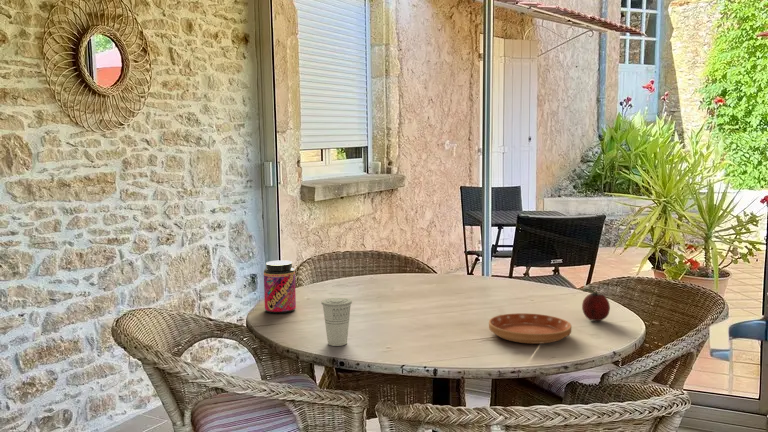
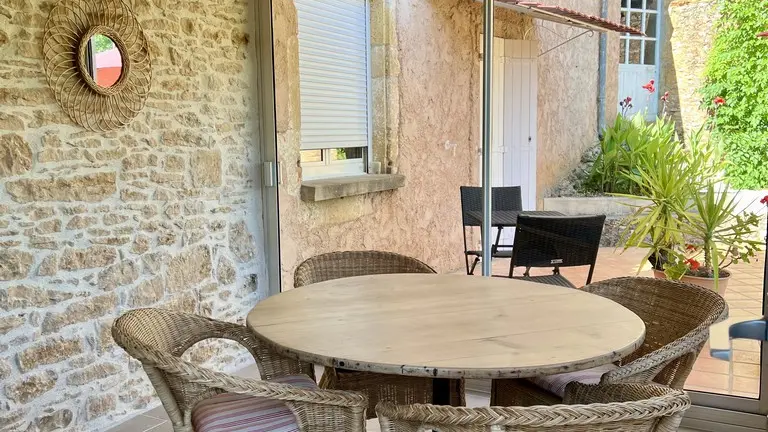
- jar [263,259,297,315]
- saucer [488,312,573,345]
- cup [320,297,353,347]
- fruit [581,288,611,322]
